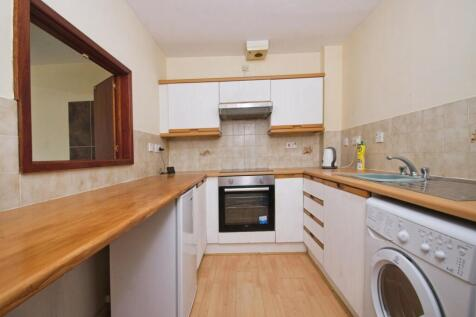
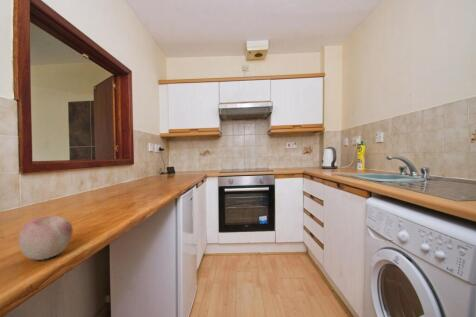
+ apple [17,215,74,261]
